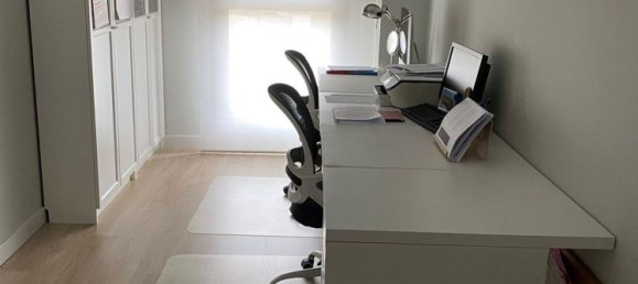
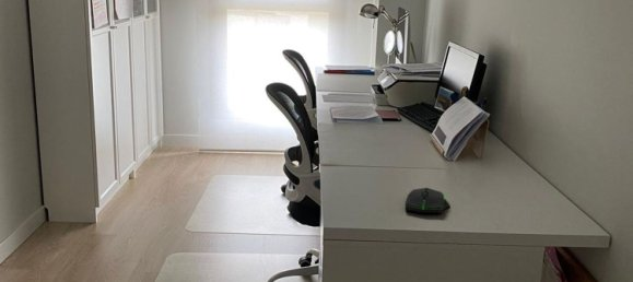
+ computer mouse [403,187,452,214]
